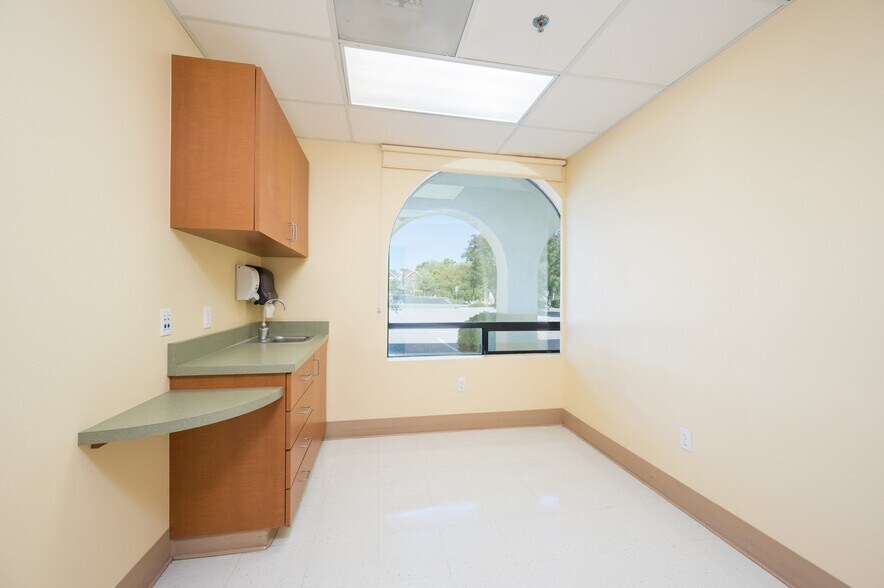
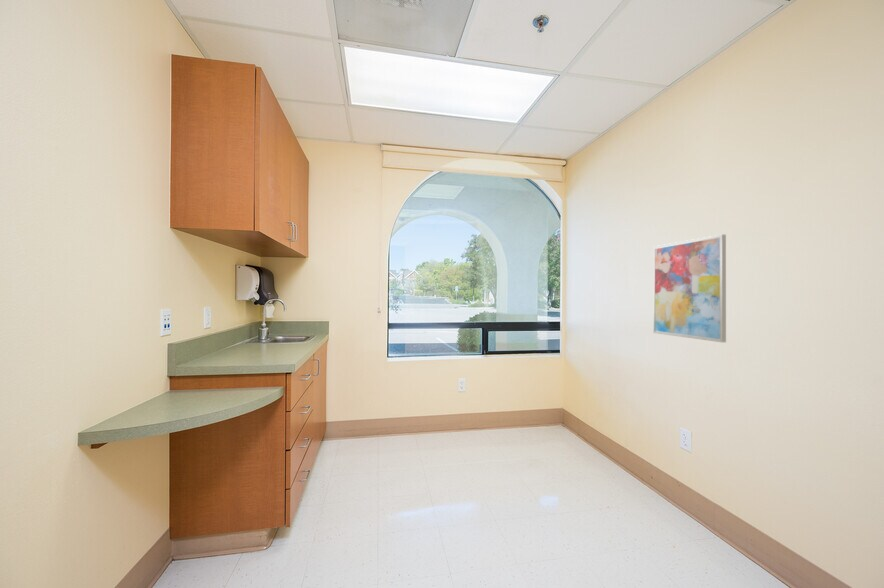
+ wall art [652,233,727,343]
